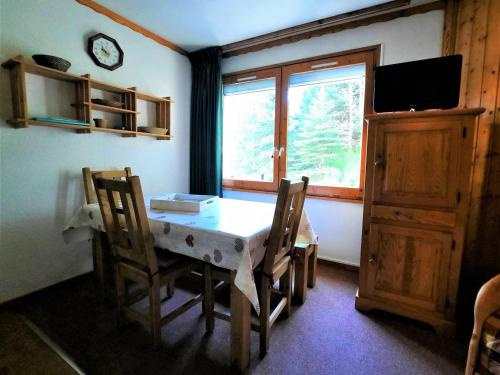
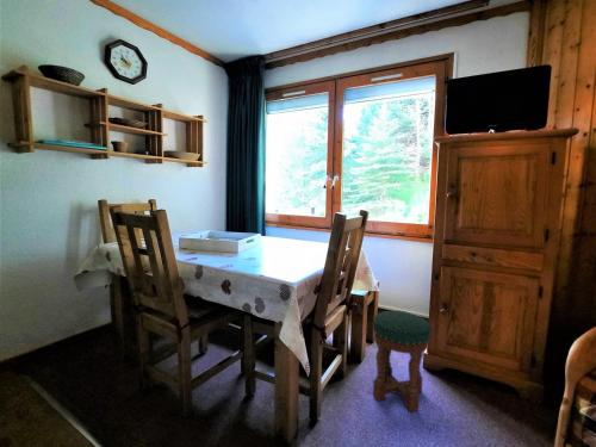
+ stool [372,310,432,414]
